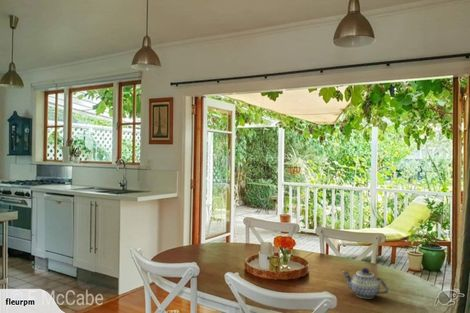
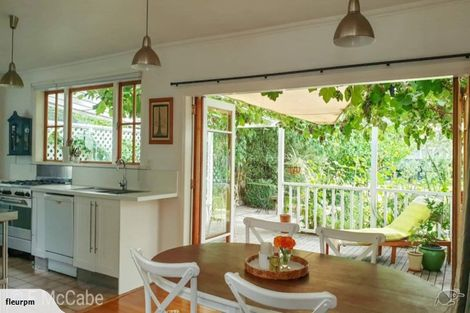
- teapot [342,267,390,299]
